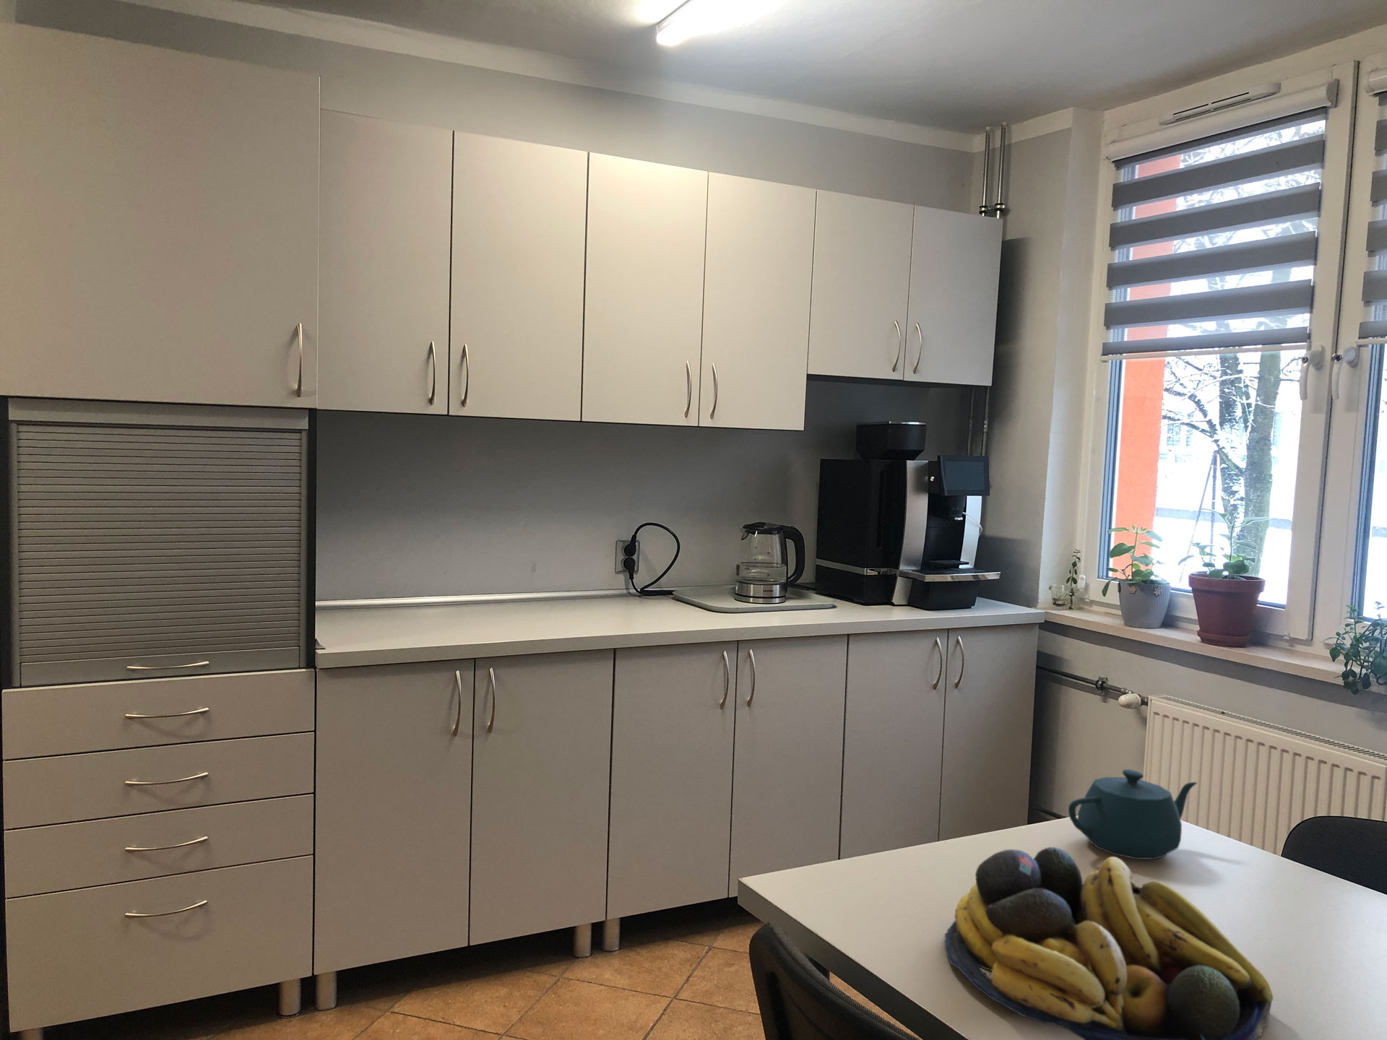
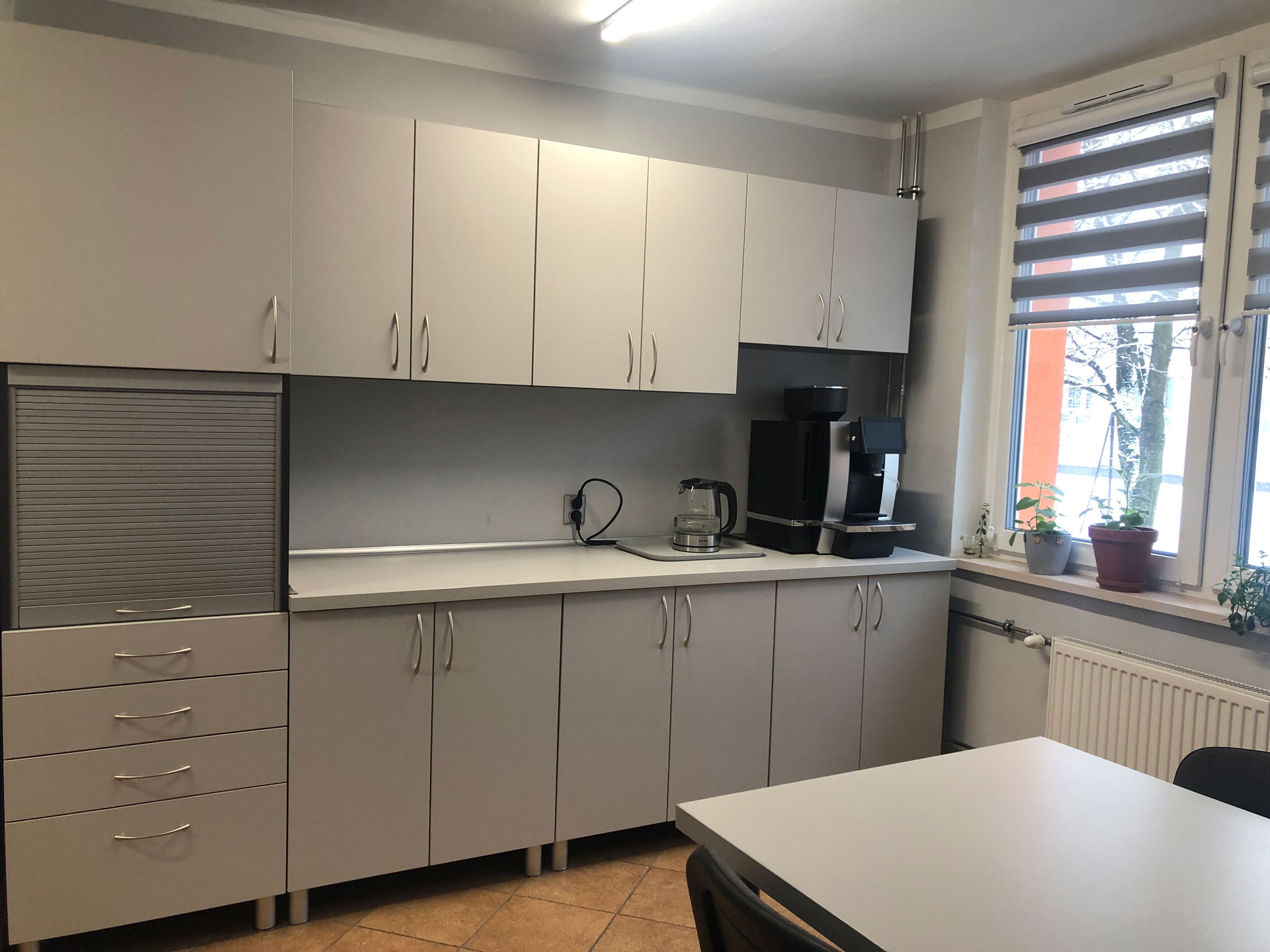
- teapot [1068,768,1198,860]
- fruit bowl [944,847,1275,1040]
